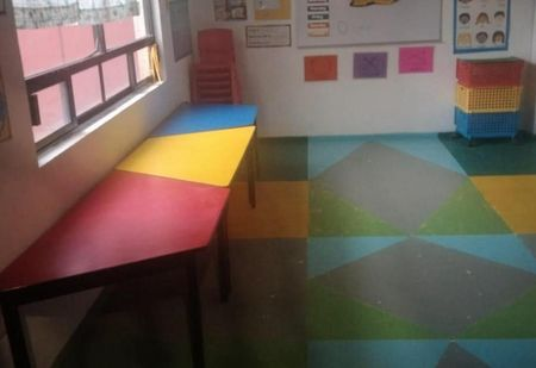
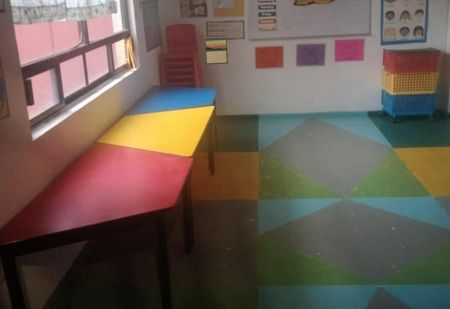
+ calendar [204,36,229,66]
